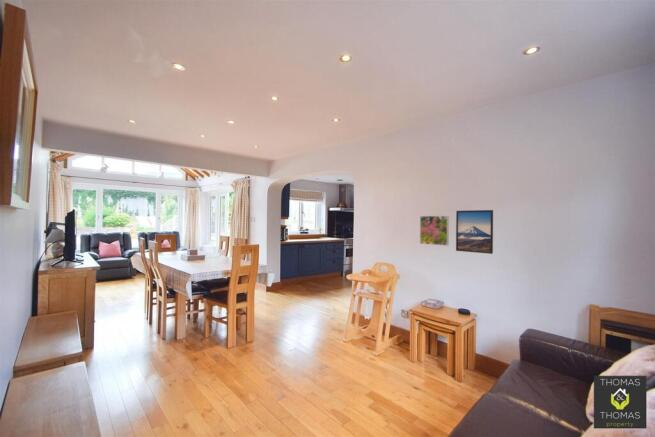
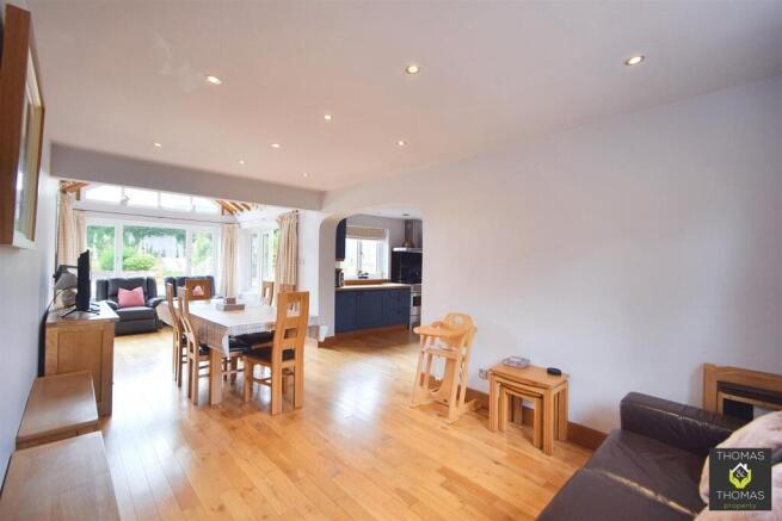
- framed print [419,215,450,247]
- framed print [455,209,494,255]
